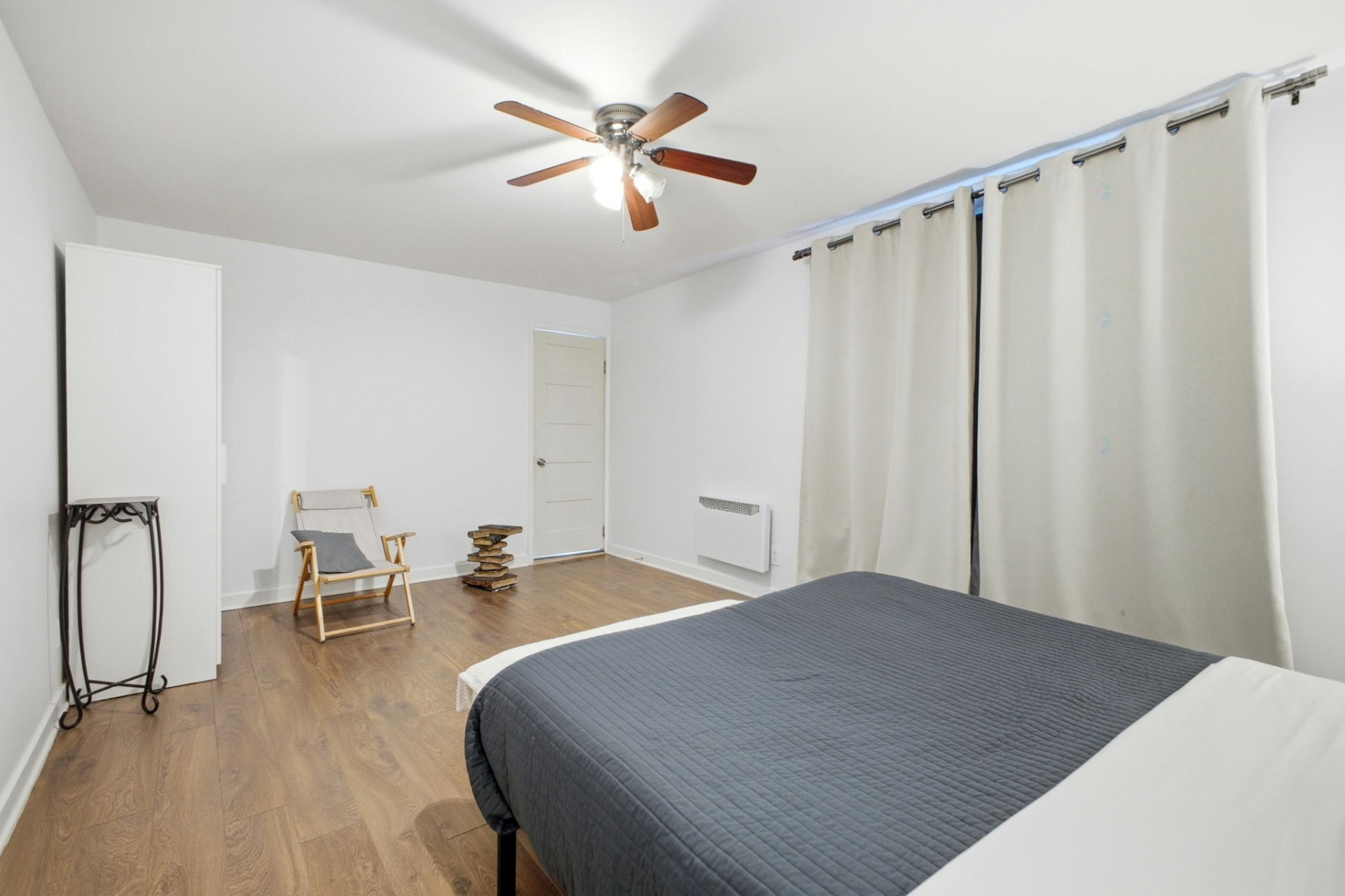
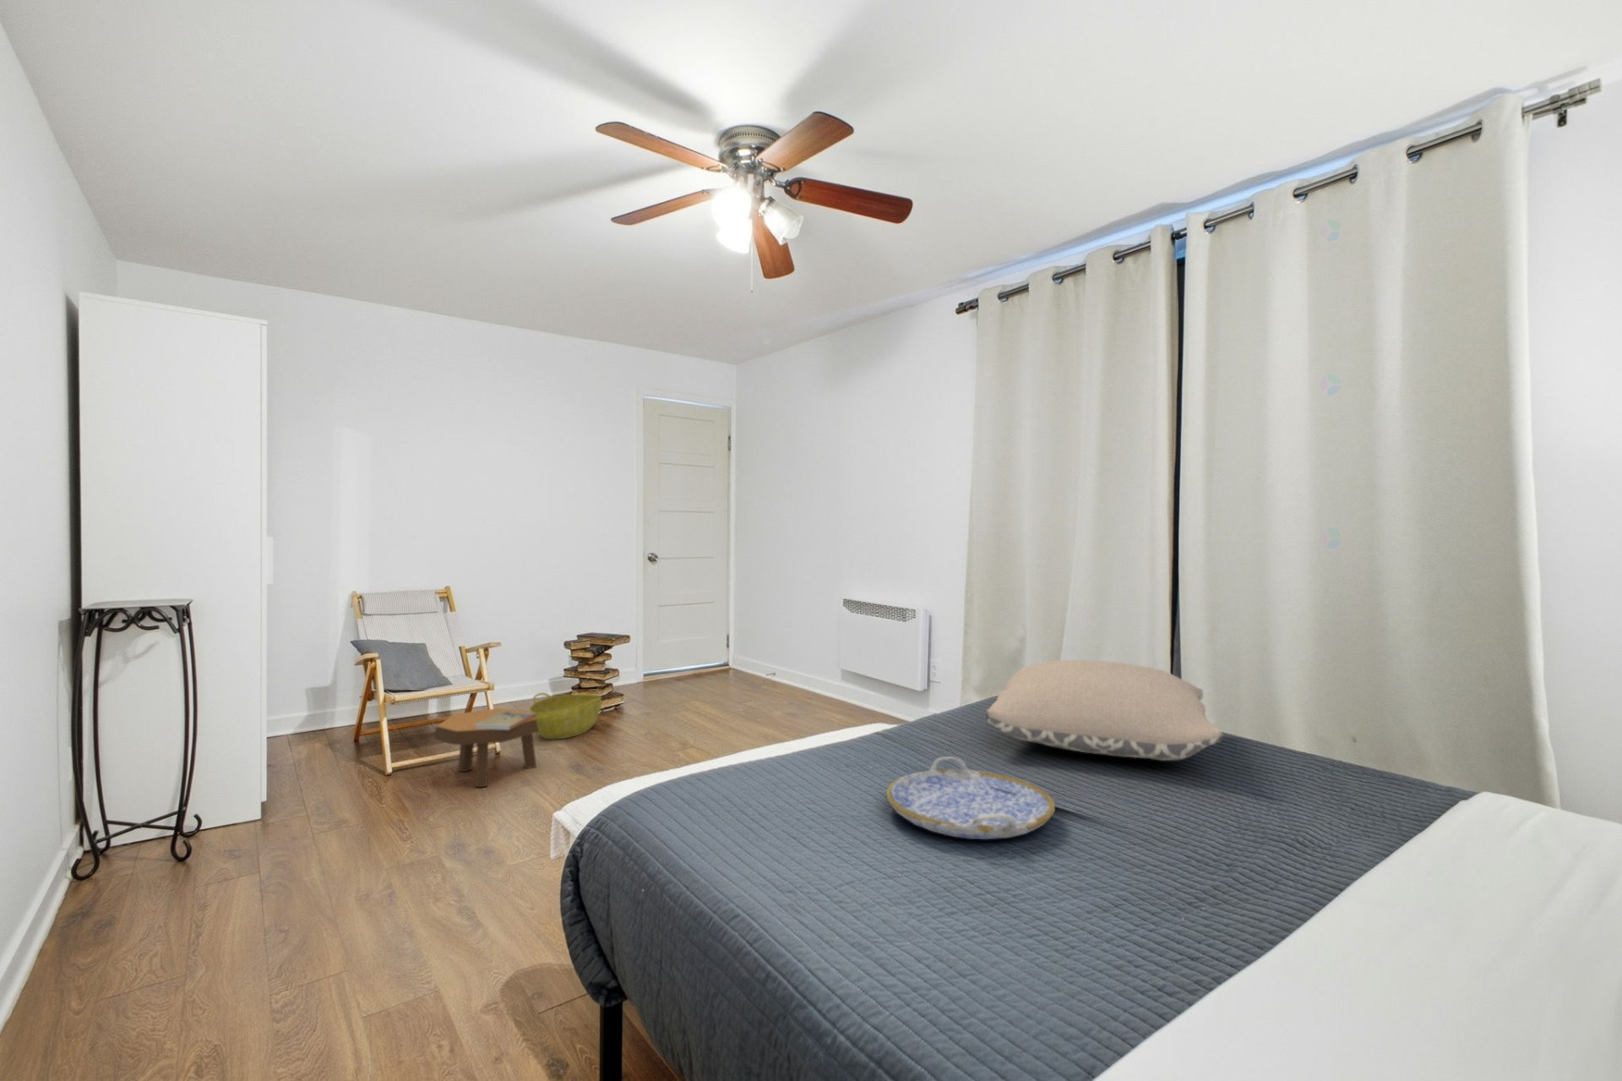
+ footstool [433,707,539,788]
+ basket [528,693,602,741]
+ pillow [985,659,1223,761]
+ book [474,712,537,730]
+ serving tray [885,755,1056,840]
